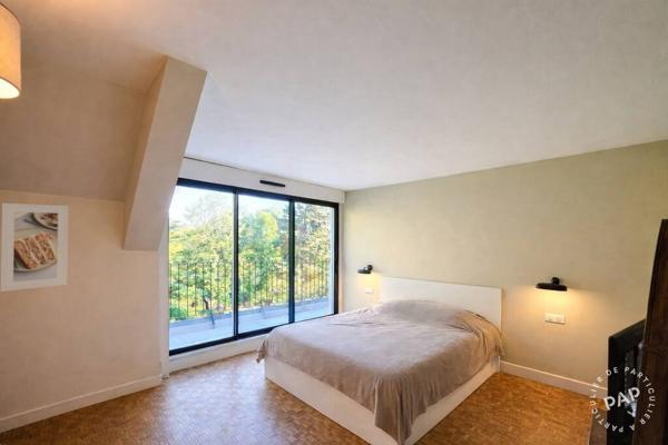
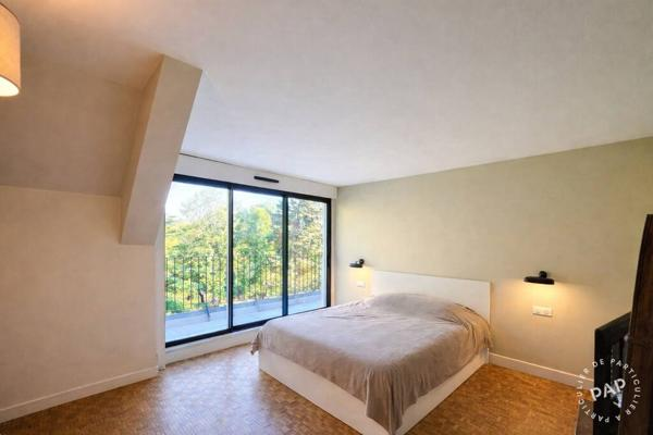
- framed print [0,202,69,293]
